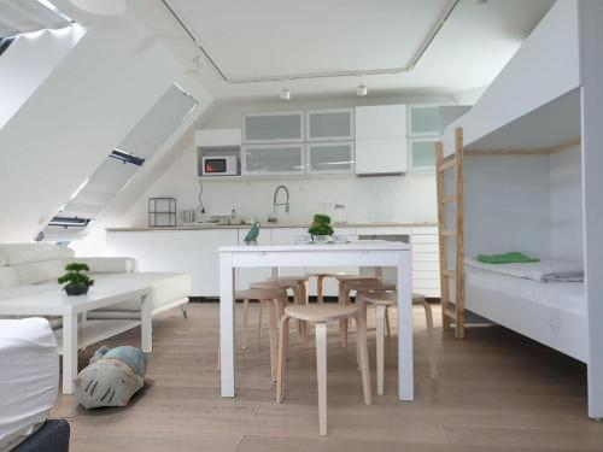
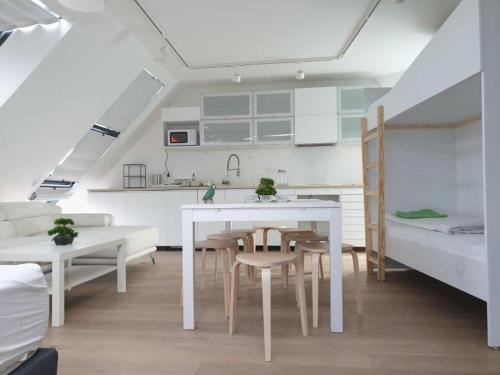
- plush toy [71,345,148,410]
